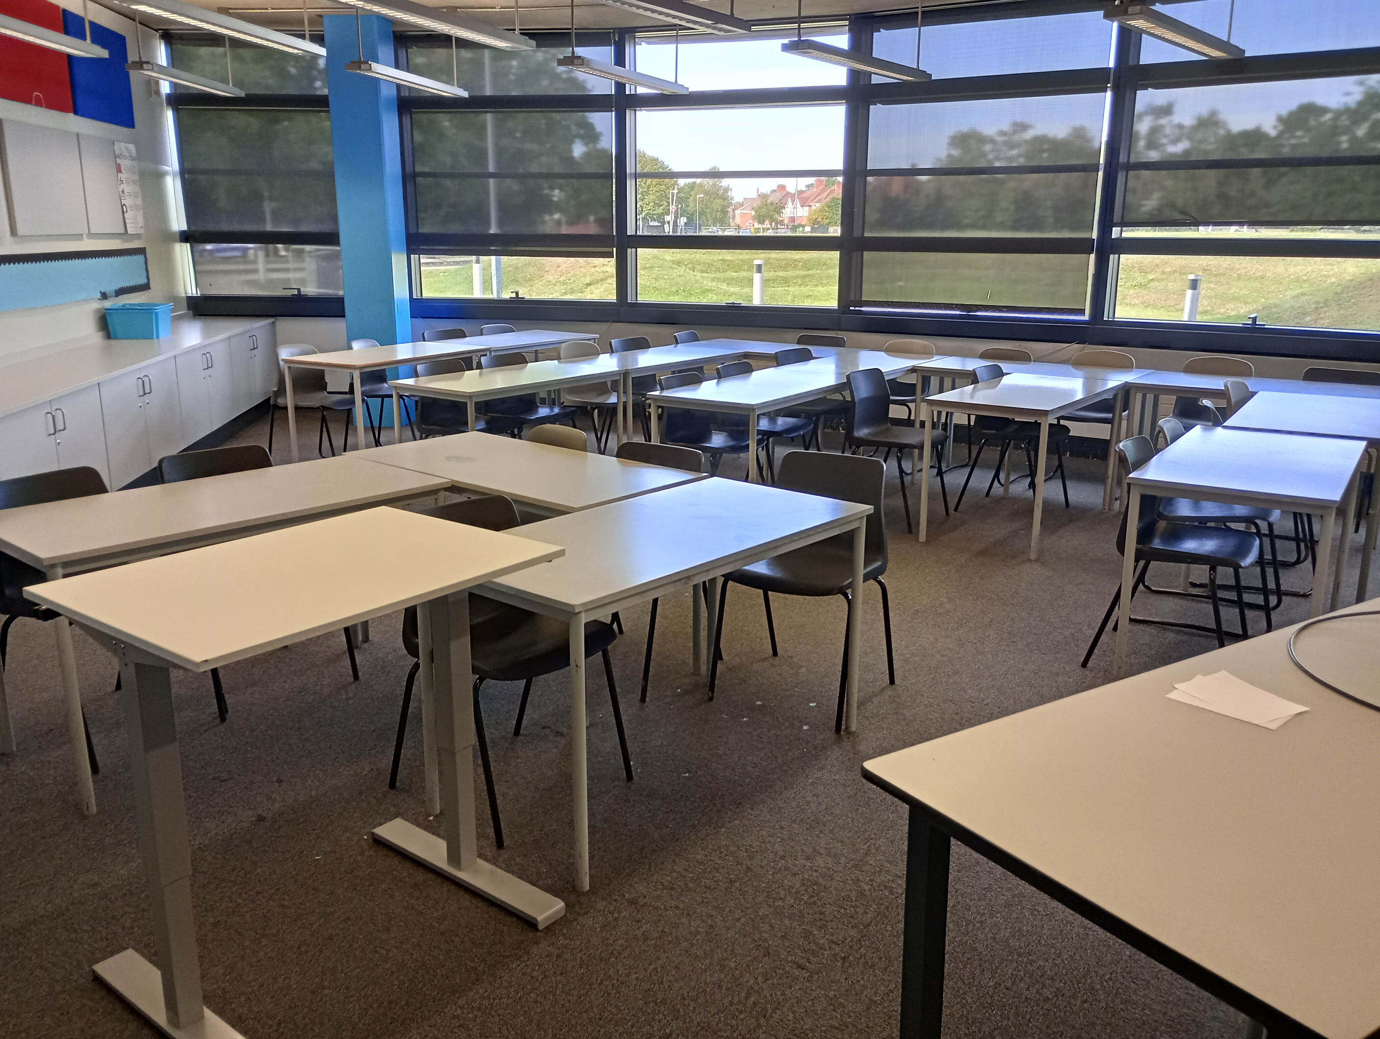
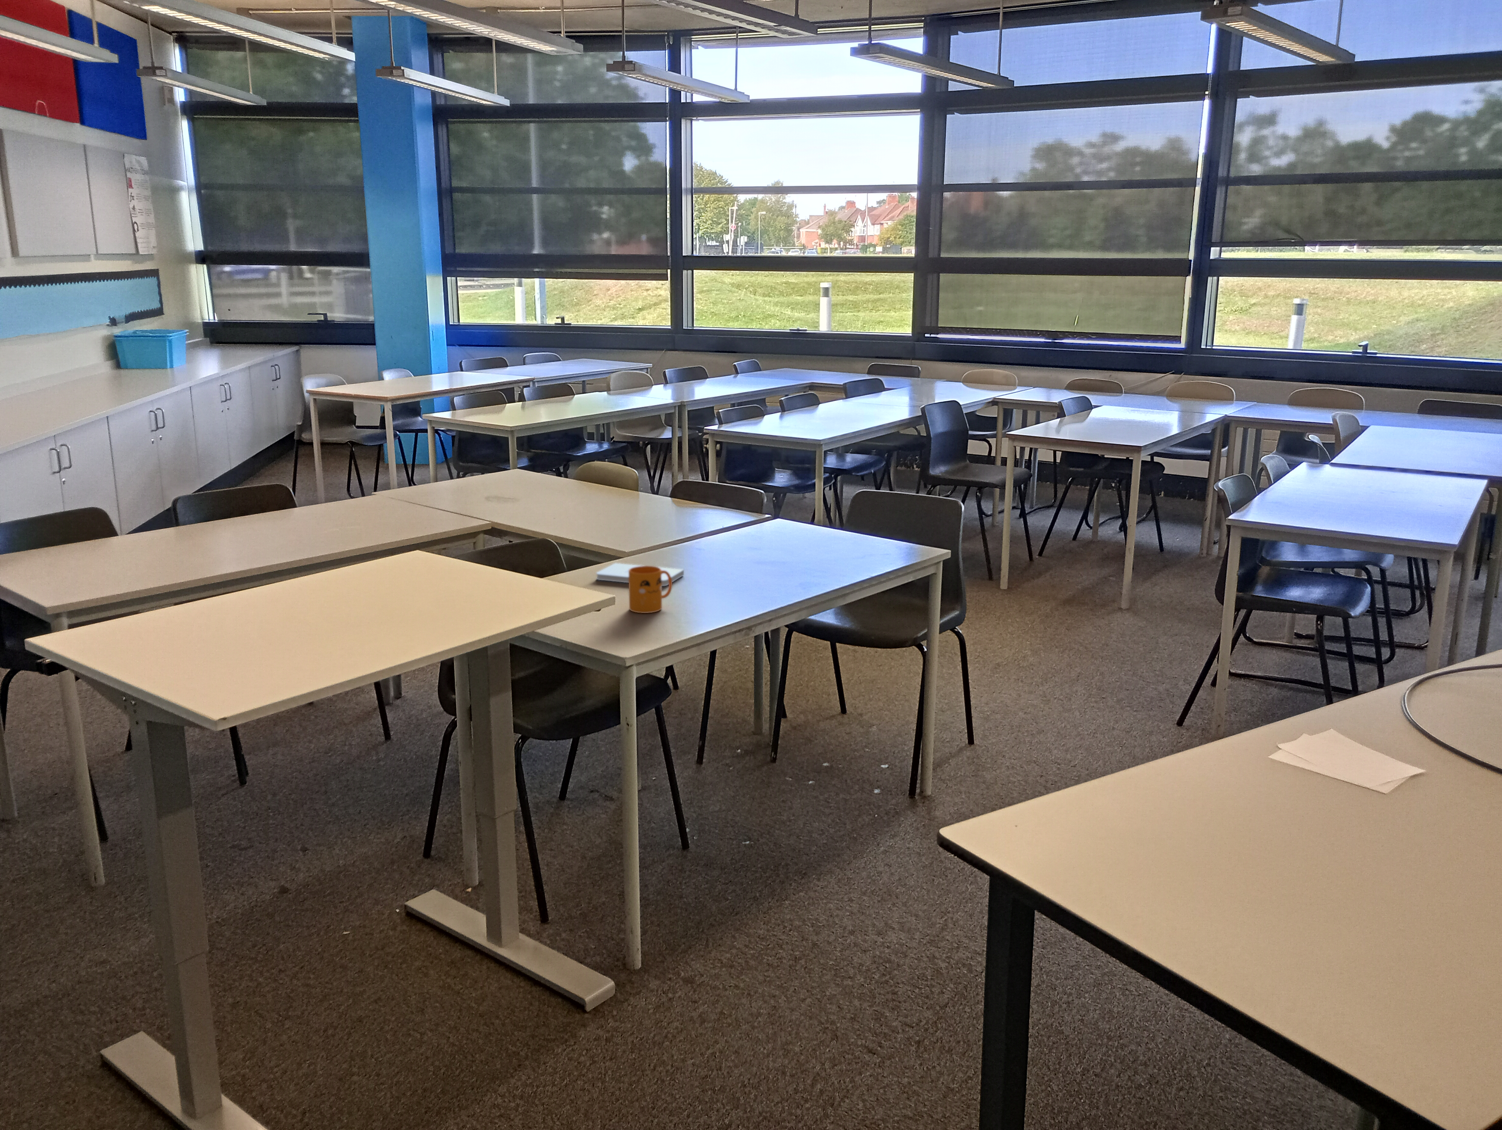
+ notepad [596,563,684,586]
+ mug [628,565,672,614]
